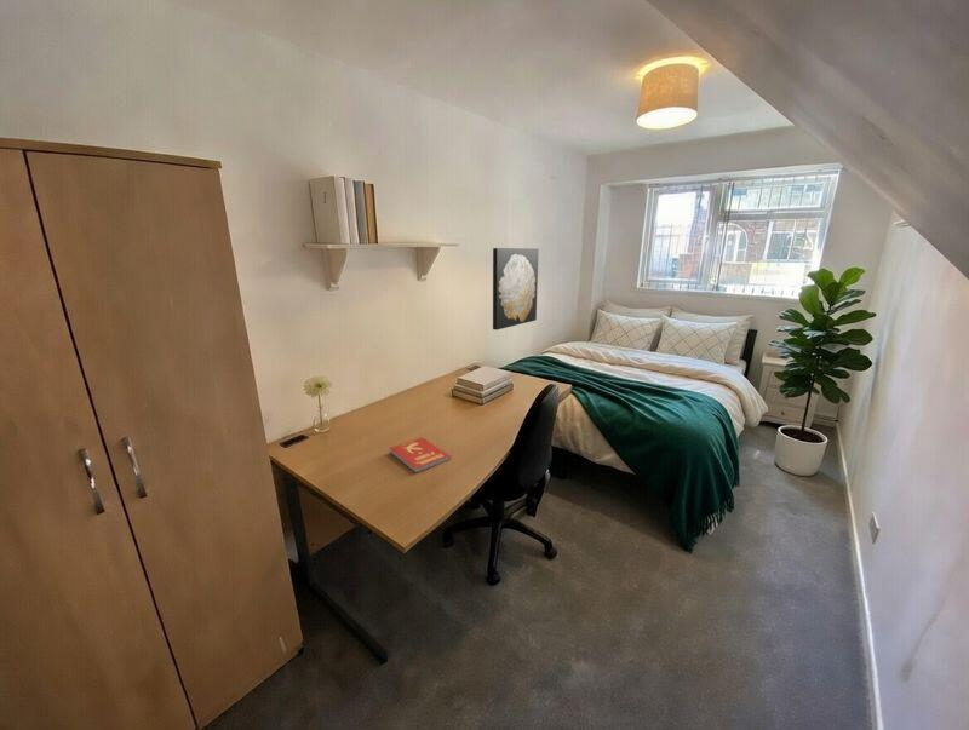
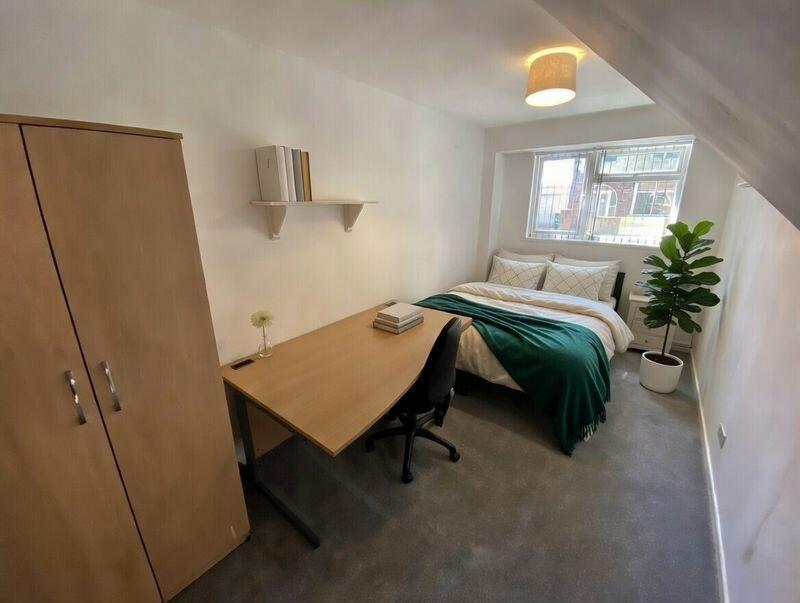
- wall art [492,247,539,332]
- book [389,436,452,475]
